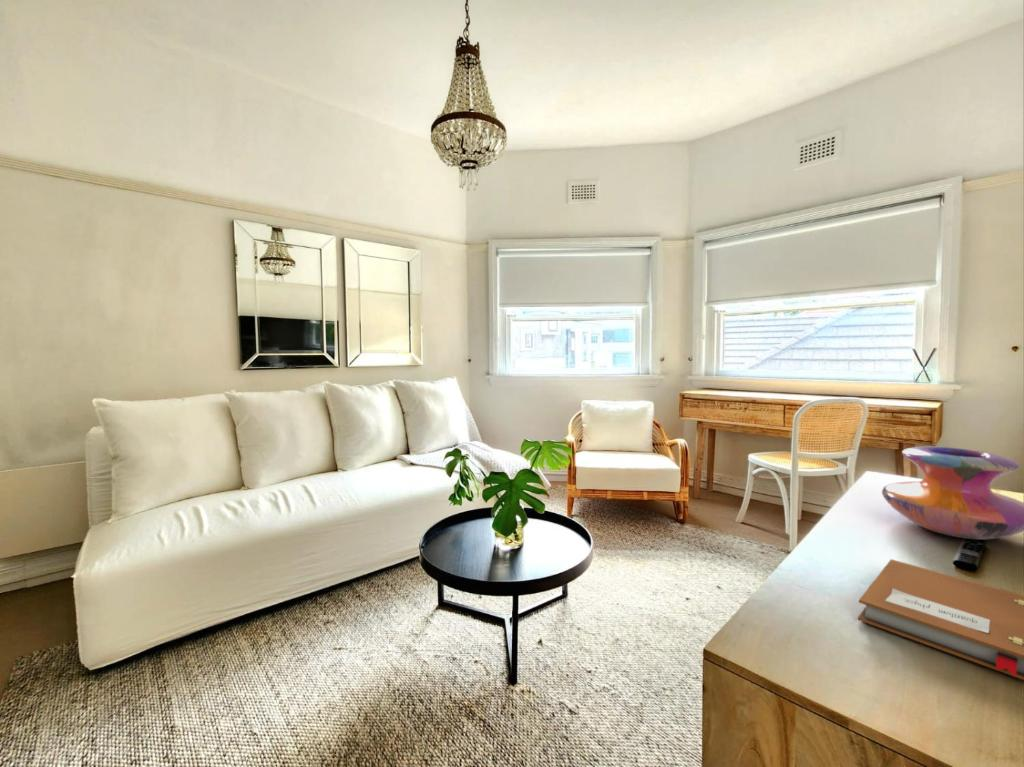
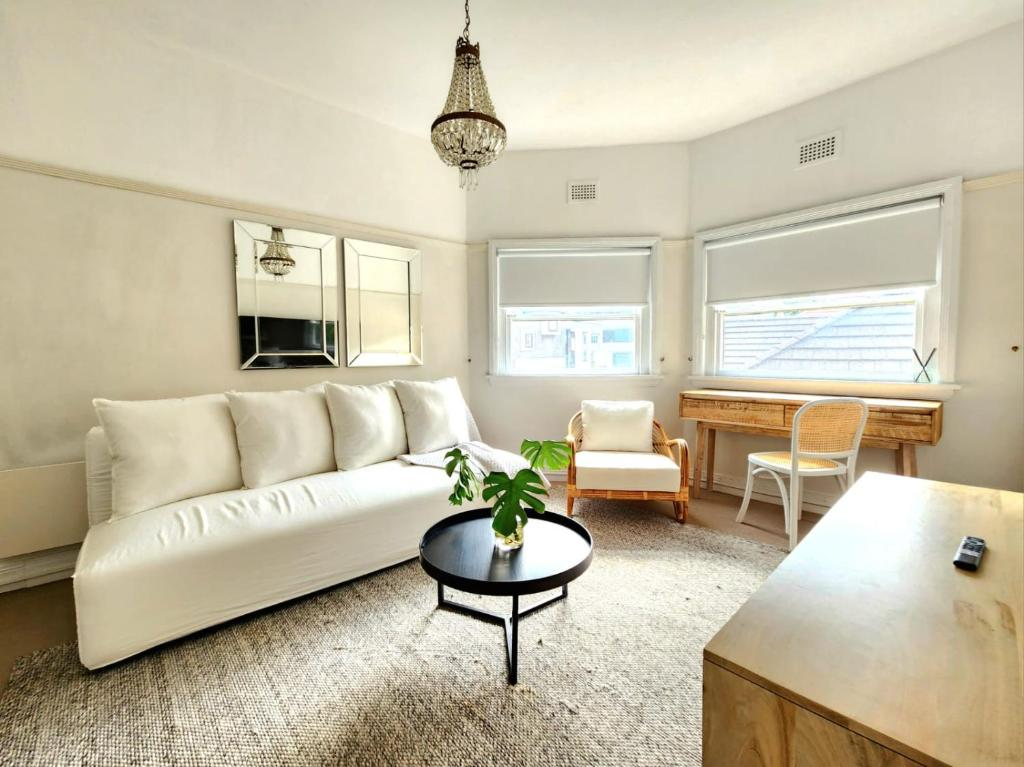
- decorative vase [881,446,1024,540]
- notebook [857,558,1024,681]
